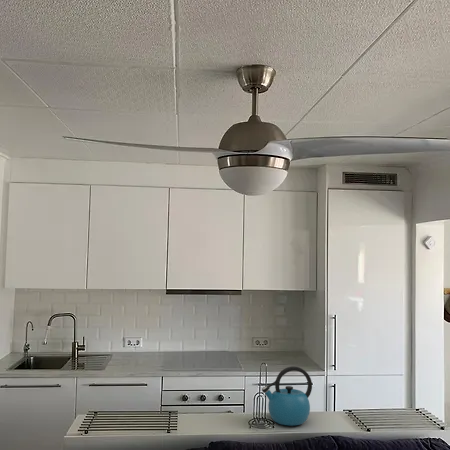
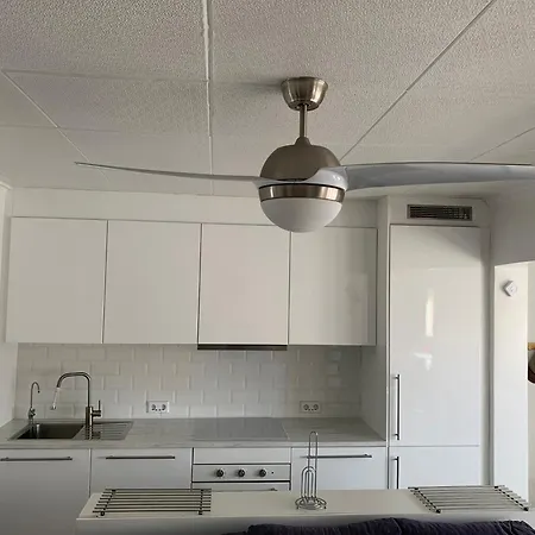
- kettle [261,365,313,427]
